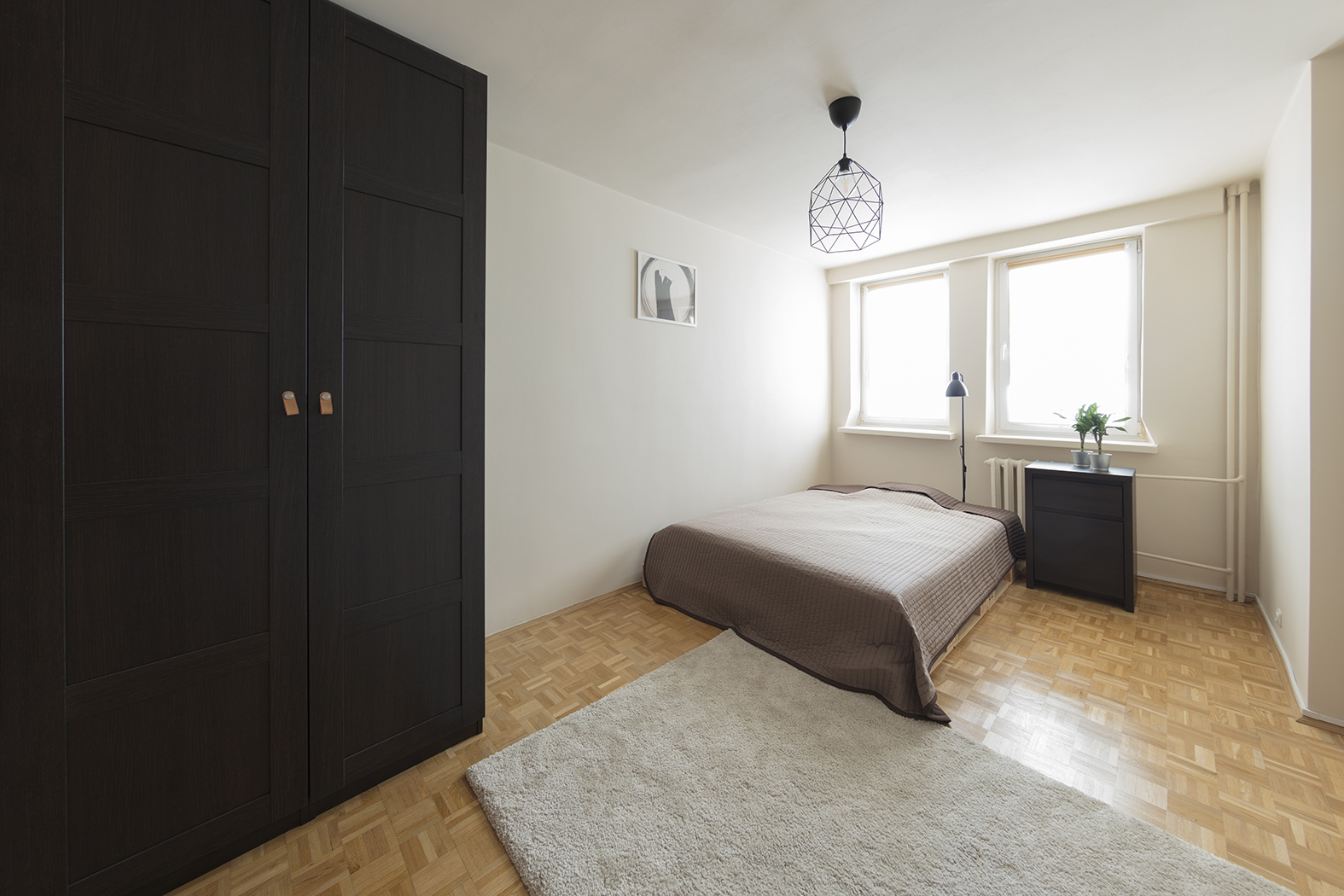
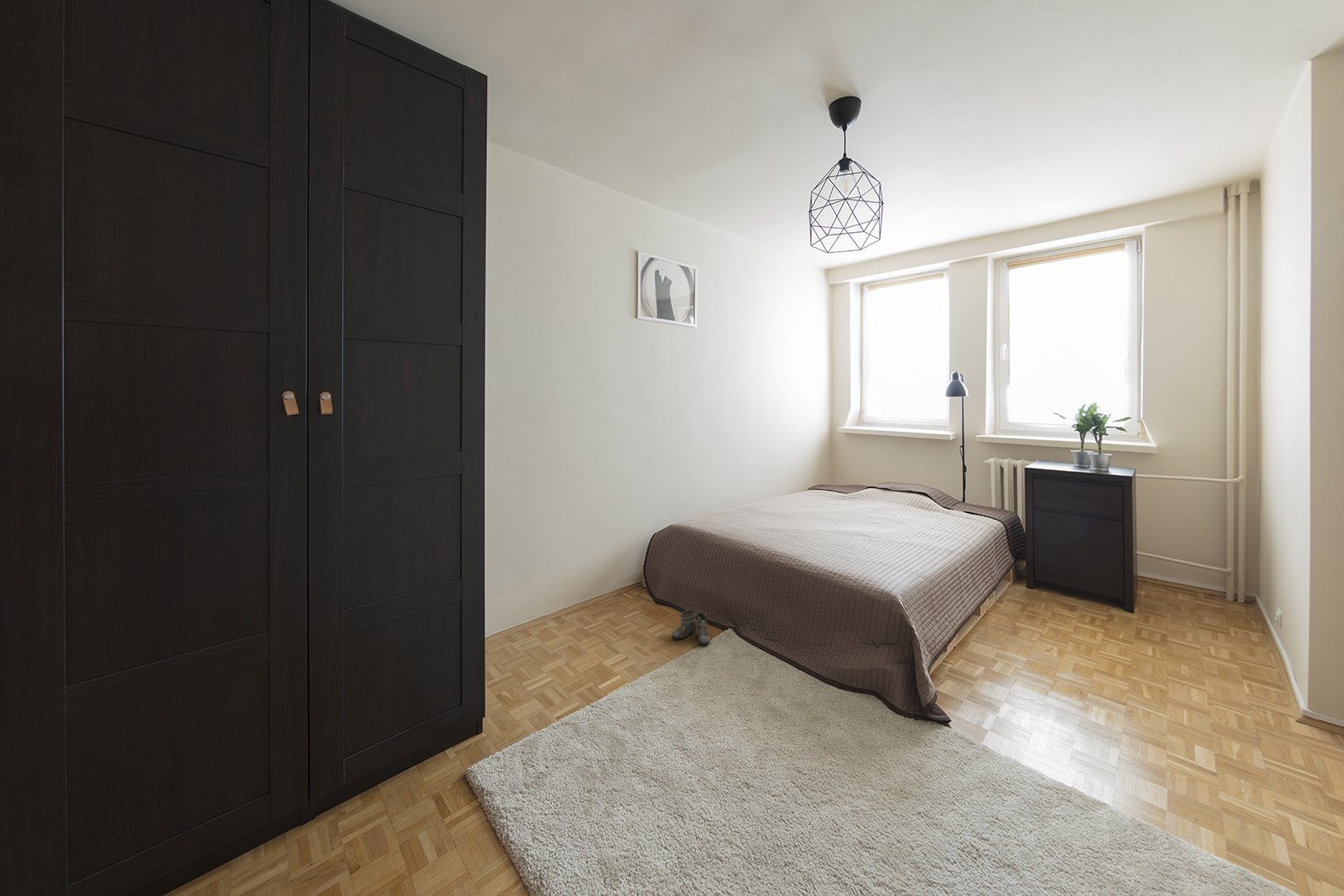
+ boots [671,609,712,646]
